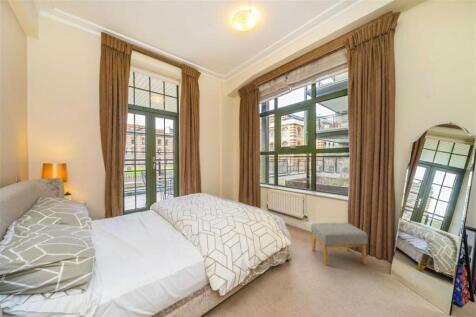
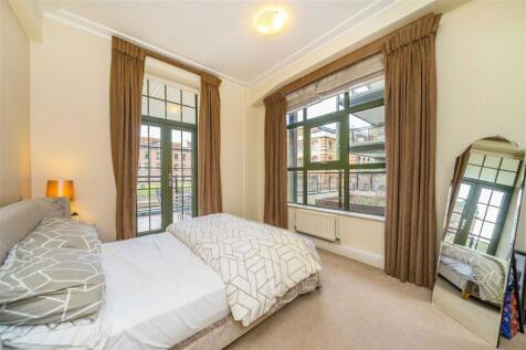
- footstool [310,222,369,266]
